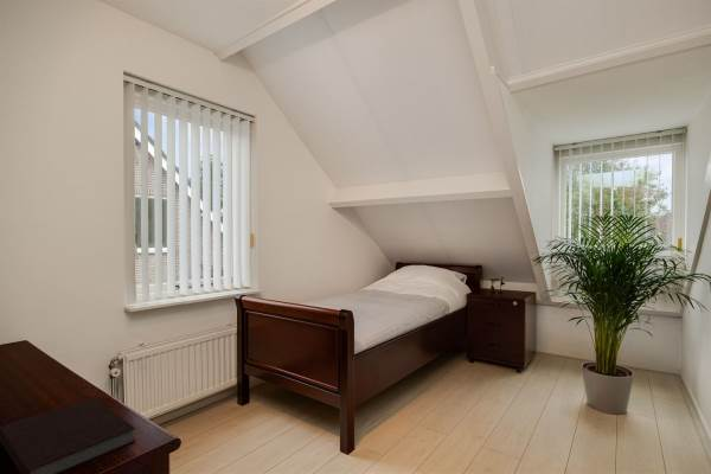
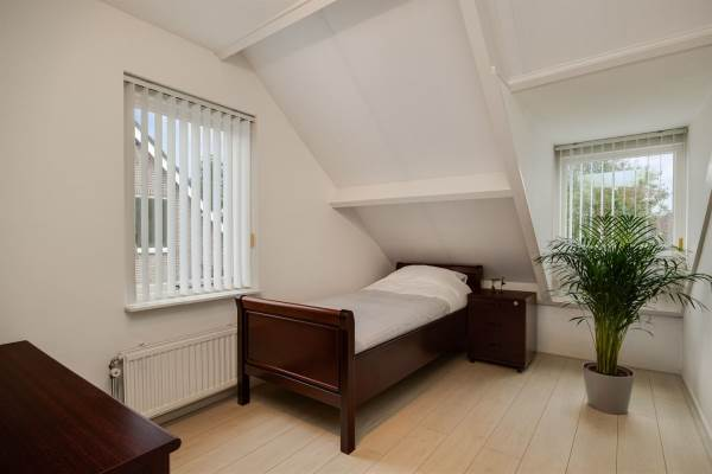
- notebook [0,397,136,474]
